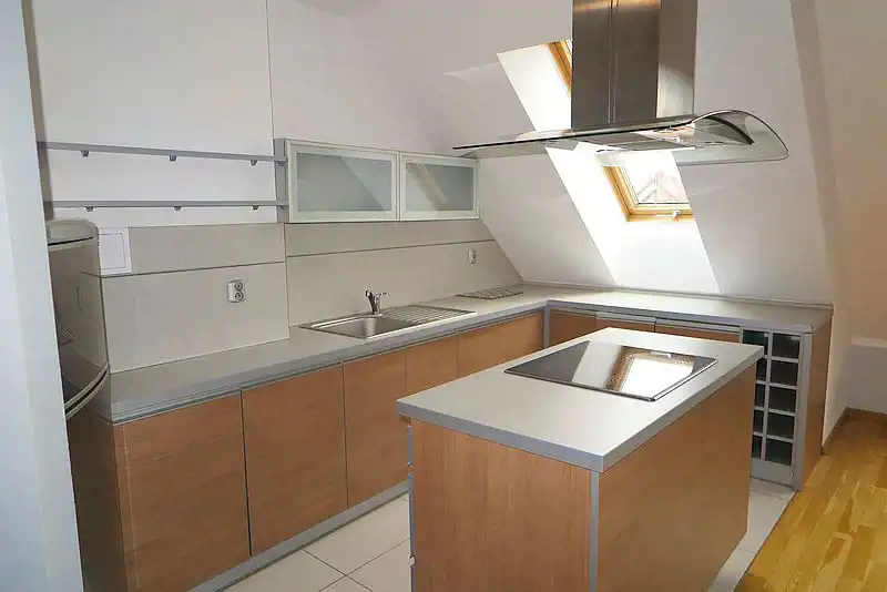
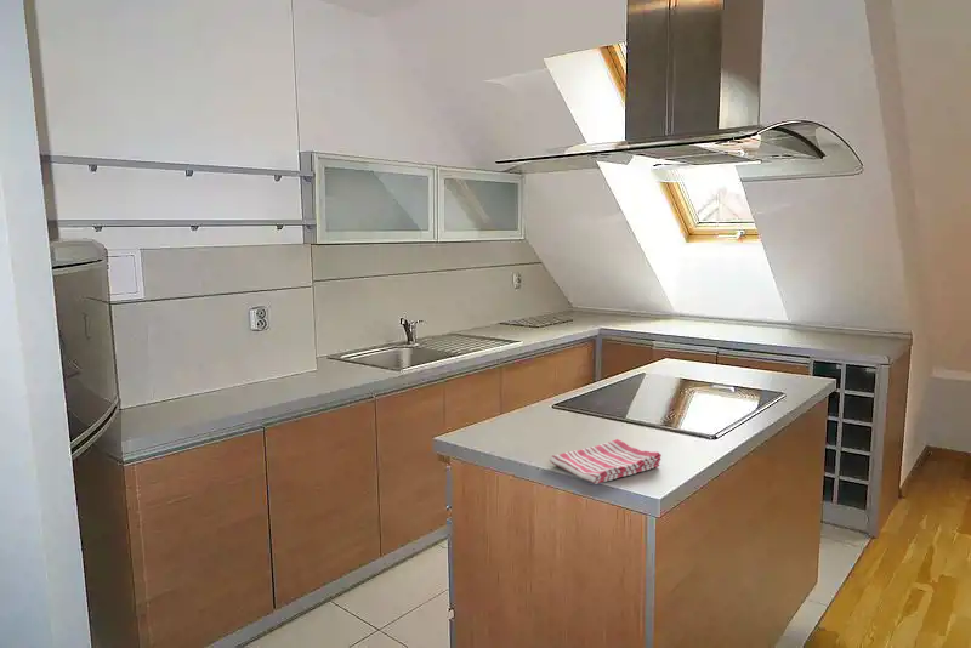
+ dish towel [549,438,663,485]
